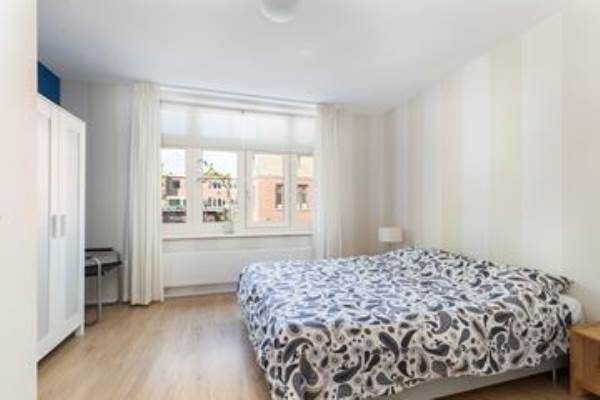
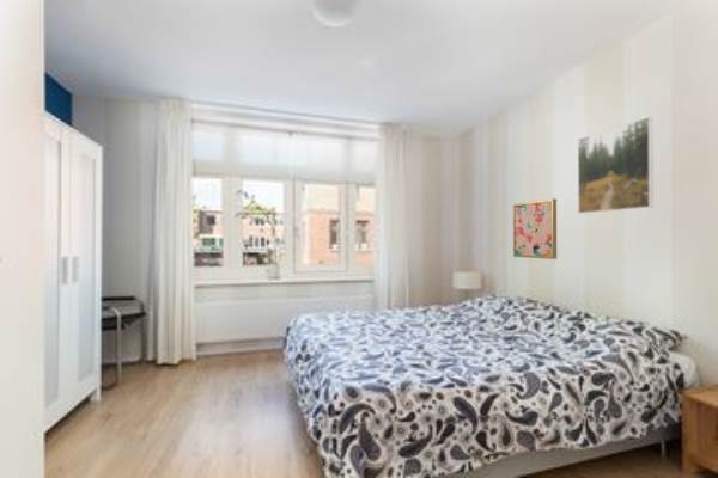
+ wall art [512,197,558,261]
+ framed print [577,116,655,215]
